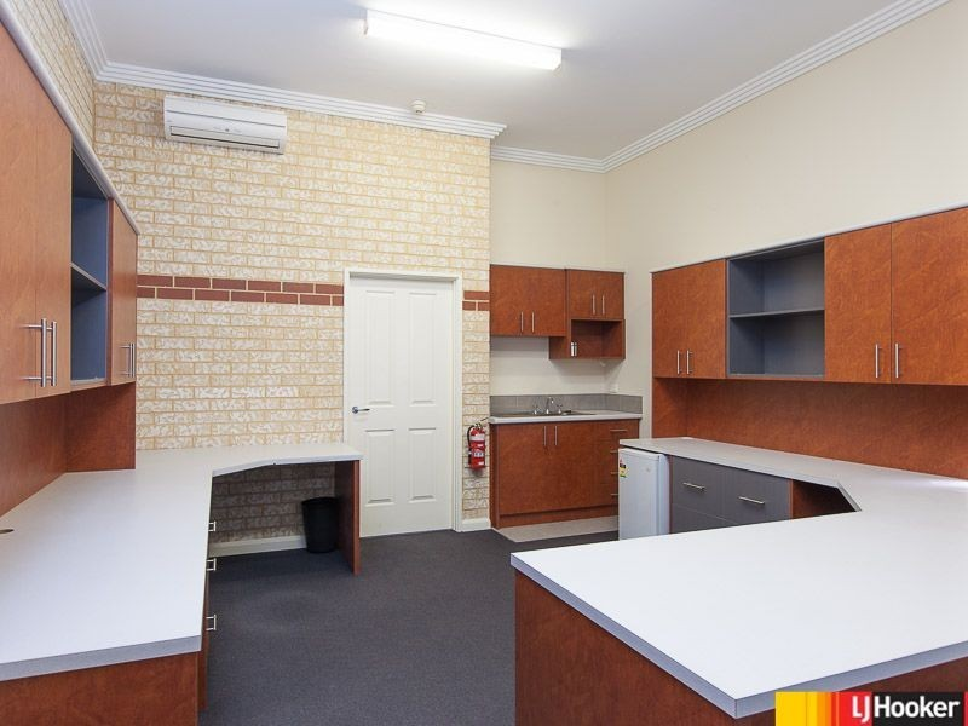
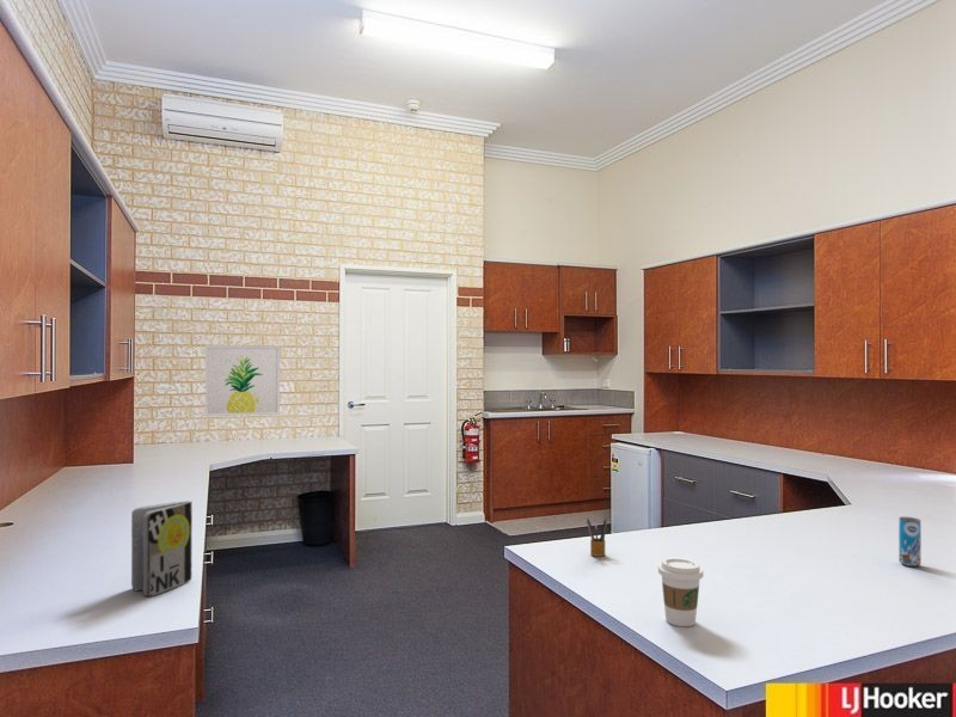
+ beverage can [897,516,923,568]
+ coffee cup [657,557,704,627]
+ notebook [130,500,194,599]
+ pencil box [586,517,608,558]
+ wall art [204,344,281,417]
